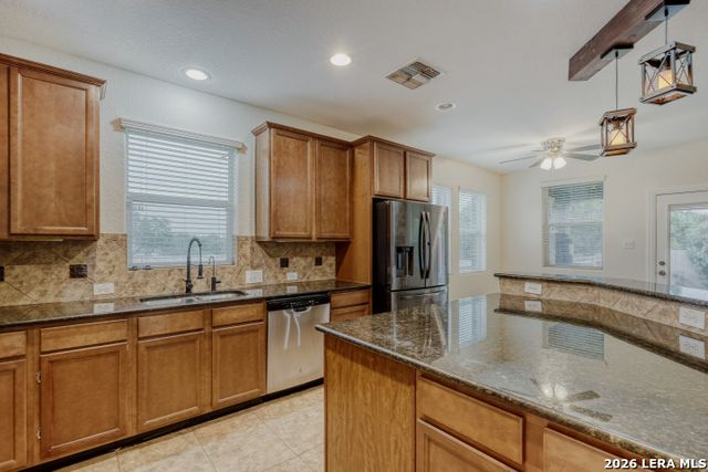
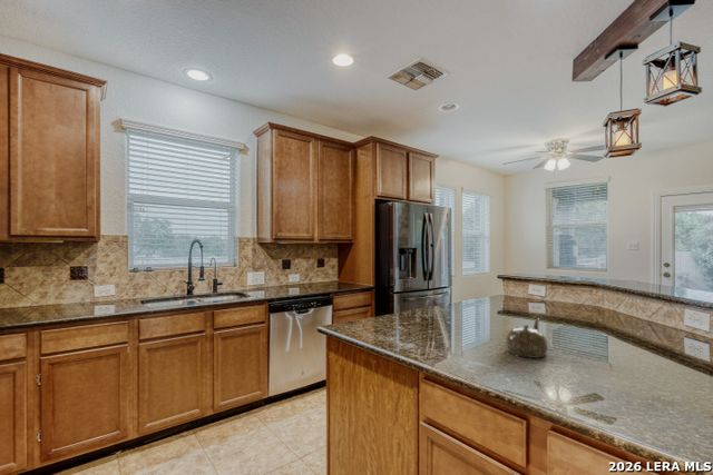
+ teapot [505,317,549,359]
